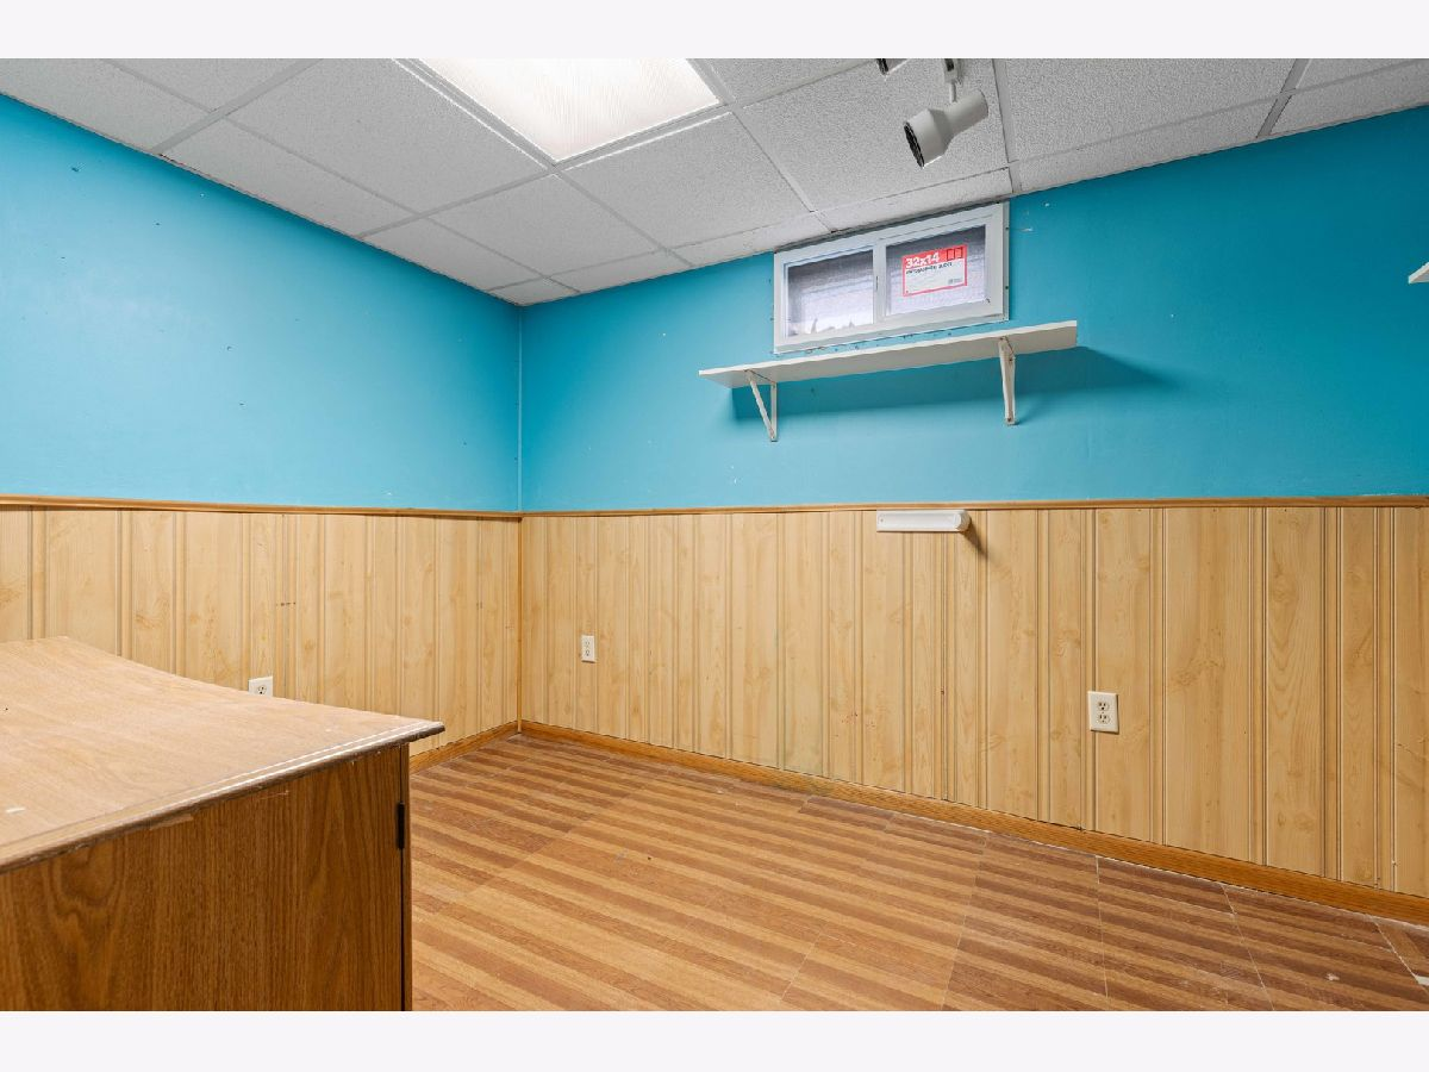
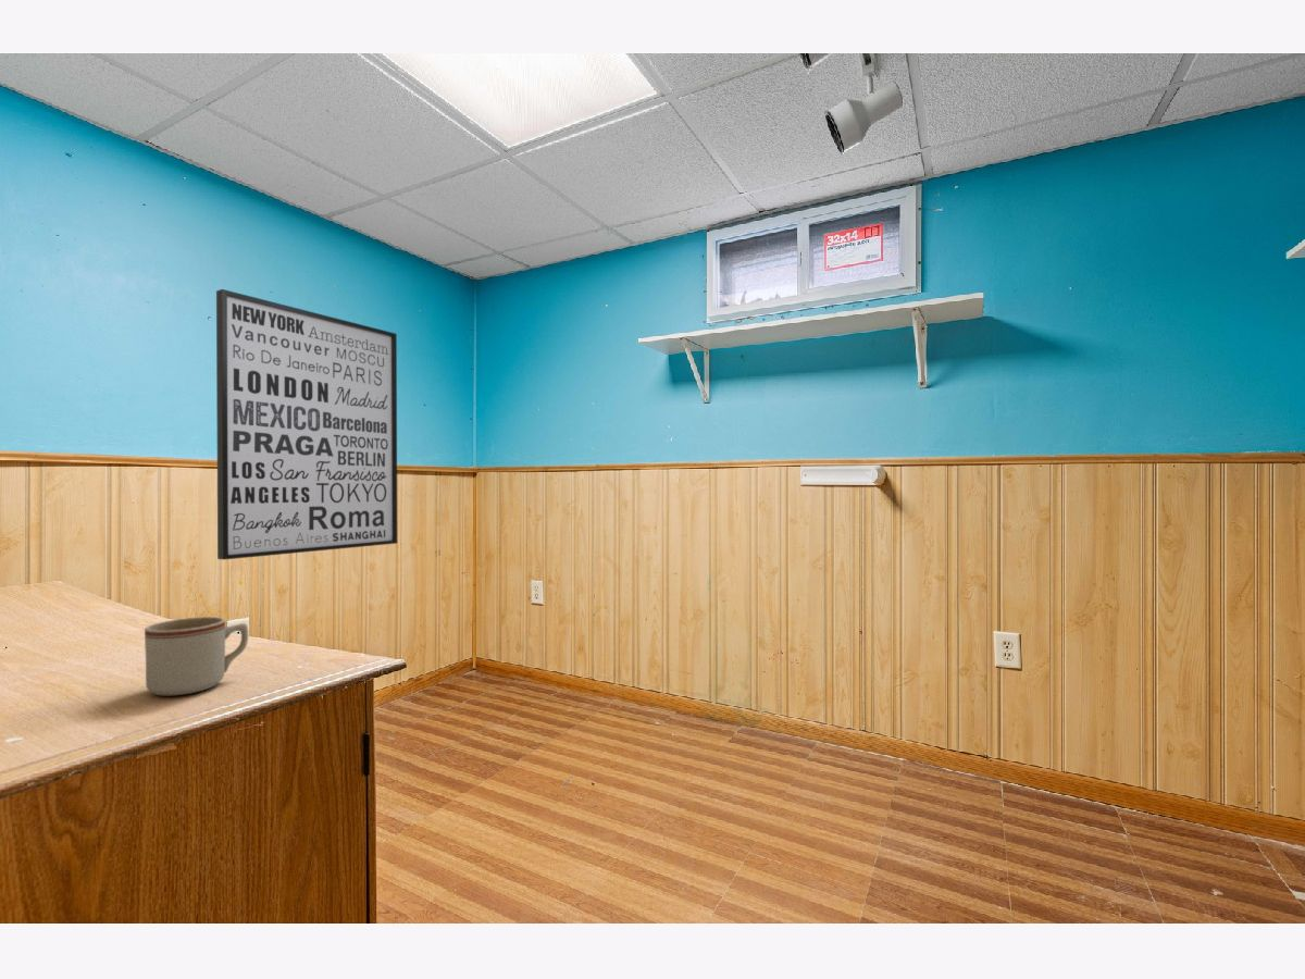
+ mug [144,616,249,696]
+ wall art [215,288,398,561]
